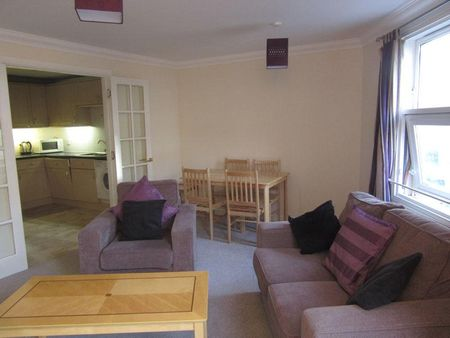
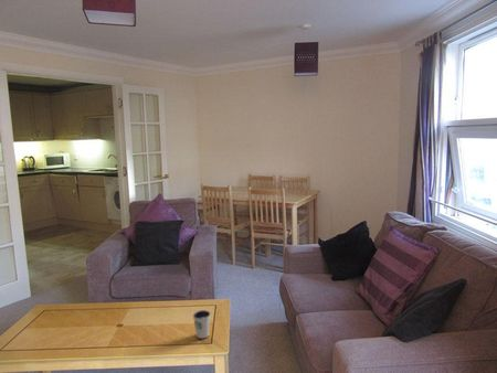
+ dixie cup [192,309,212,340]
